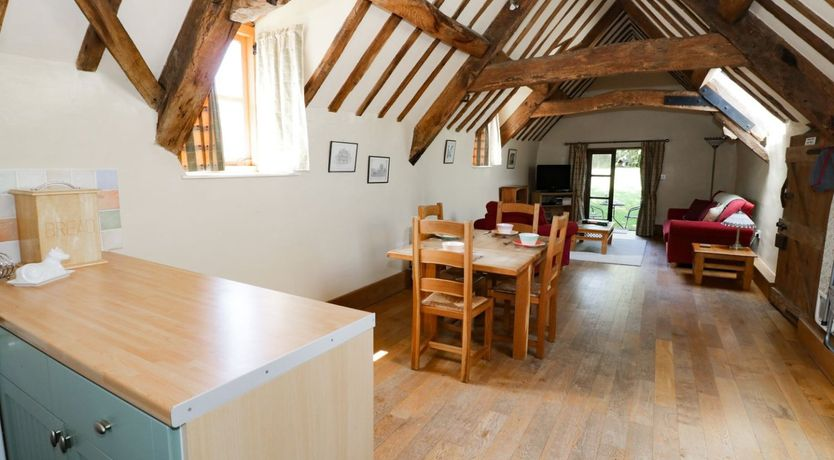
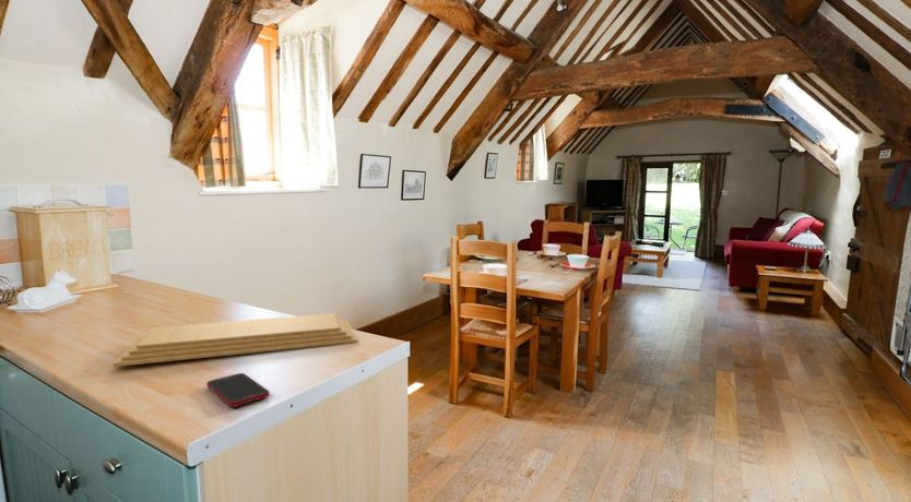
+ cell phone [205,372,271,408]
+ cutting board [113,312,358,368]
